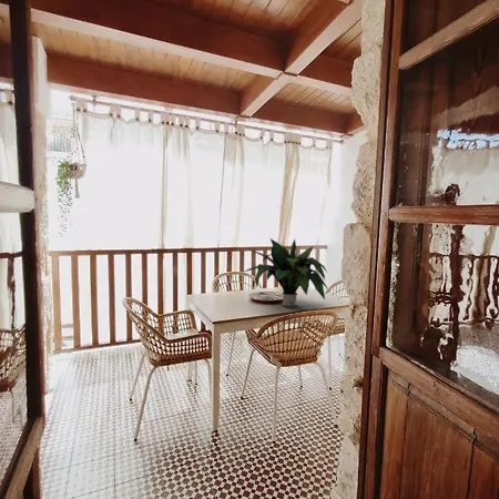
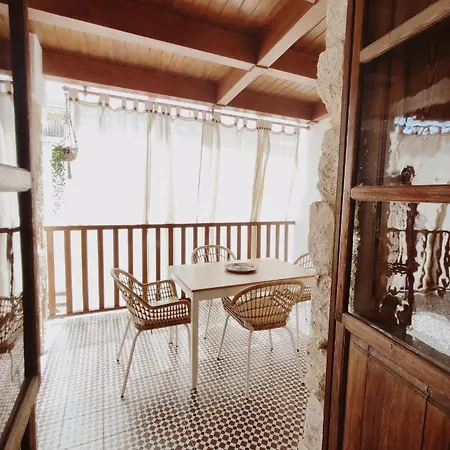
- potted plant [244,237,329,308]
